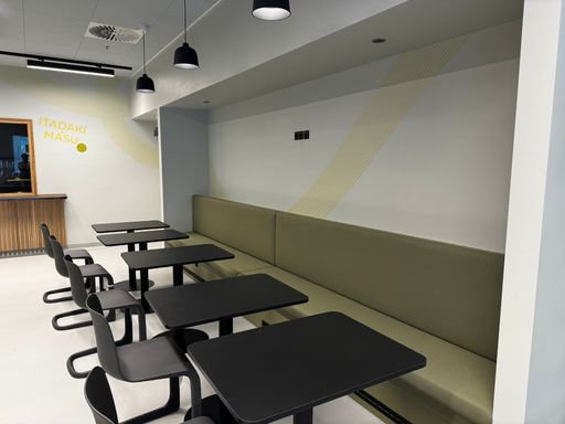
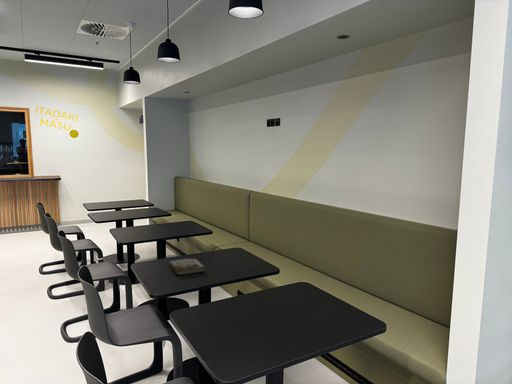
+ book [168,257,205,276]
